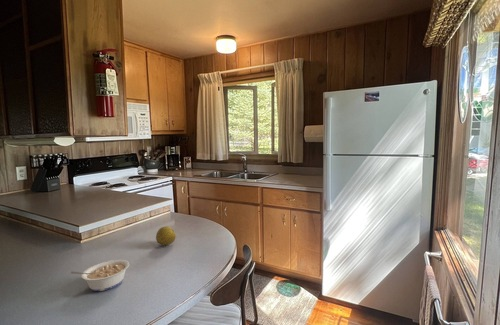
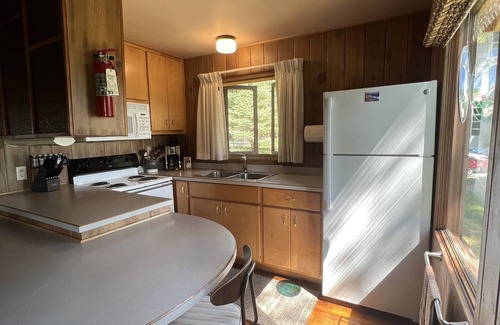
- legume [70,259,130,292]
- fruit [155,225,177,246]
